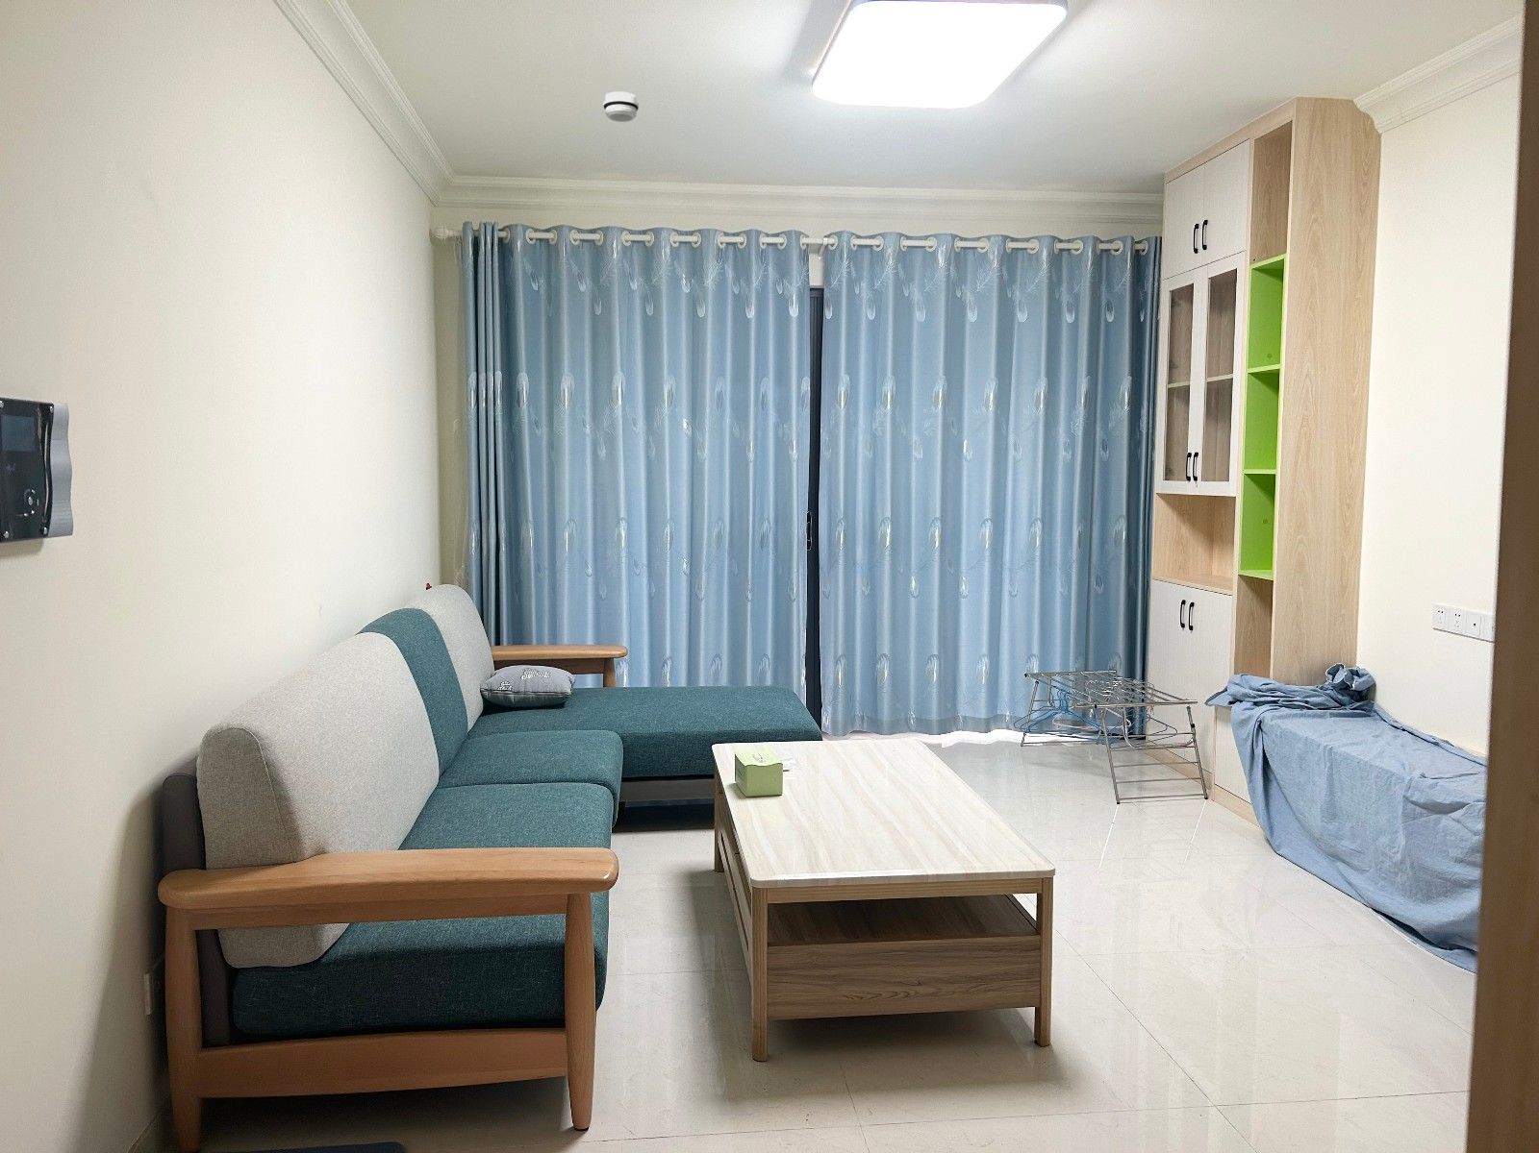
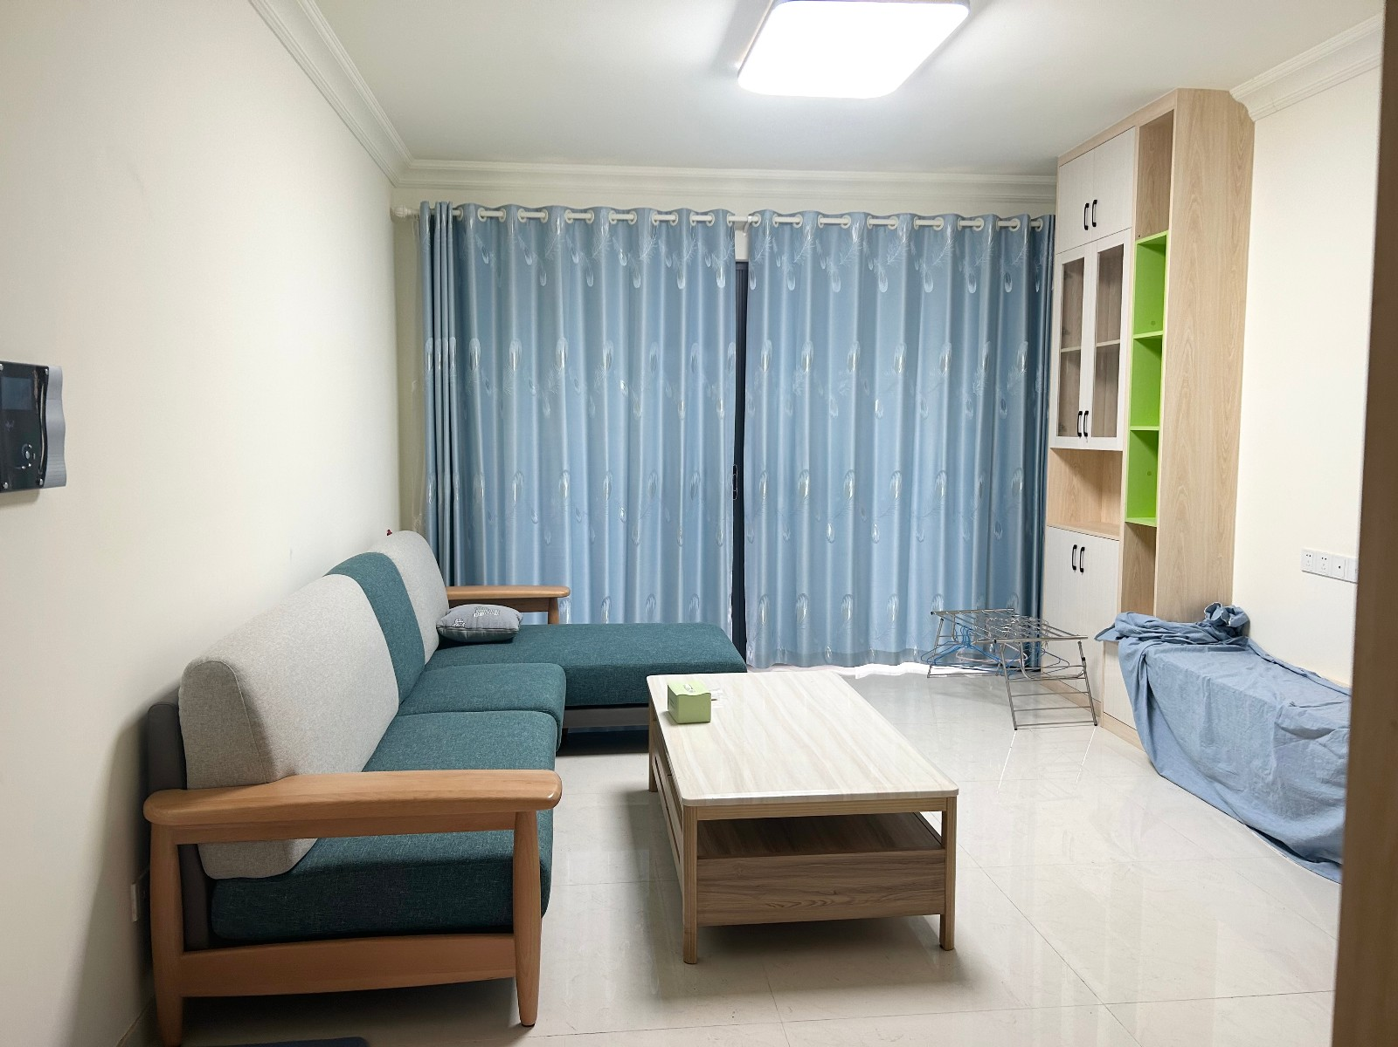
- smoke detector [602,91,640,124]
